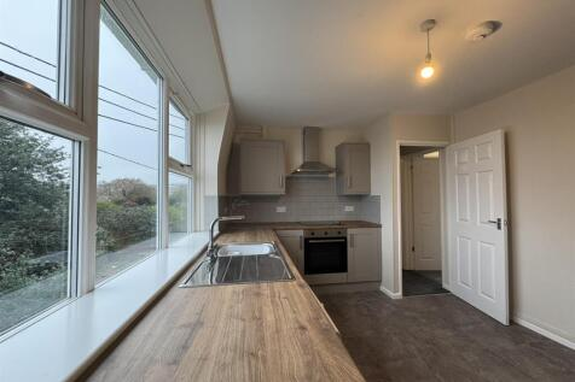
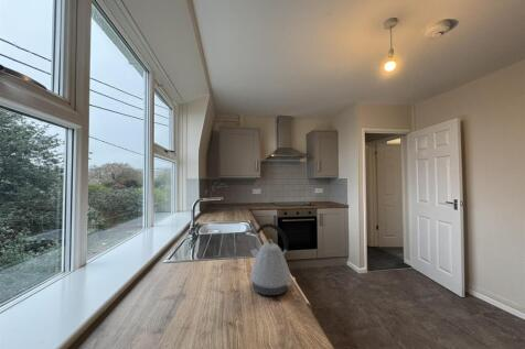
+ kettle [249,222,293,296]
